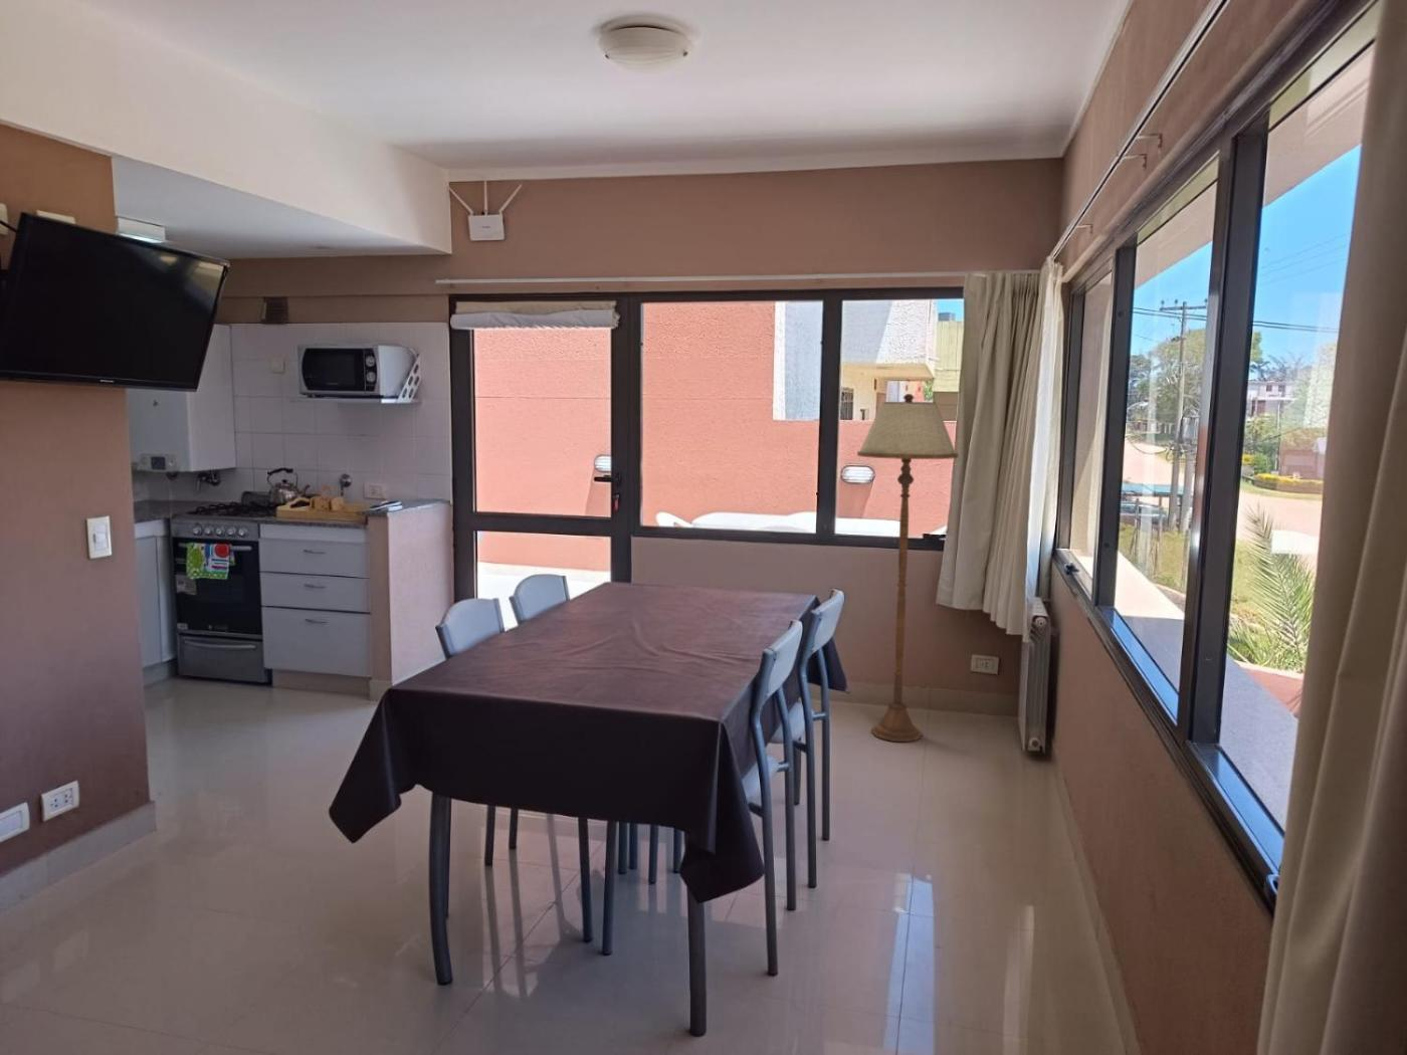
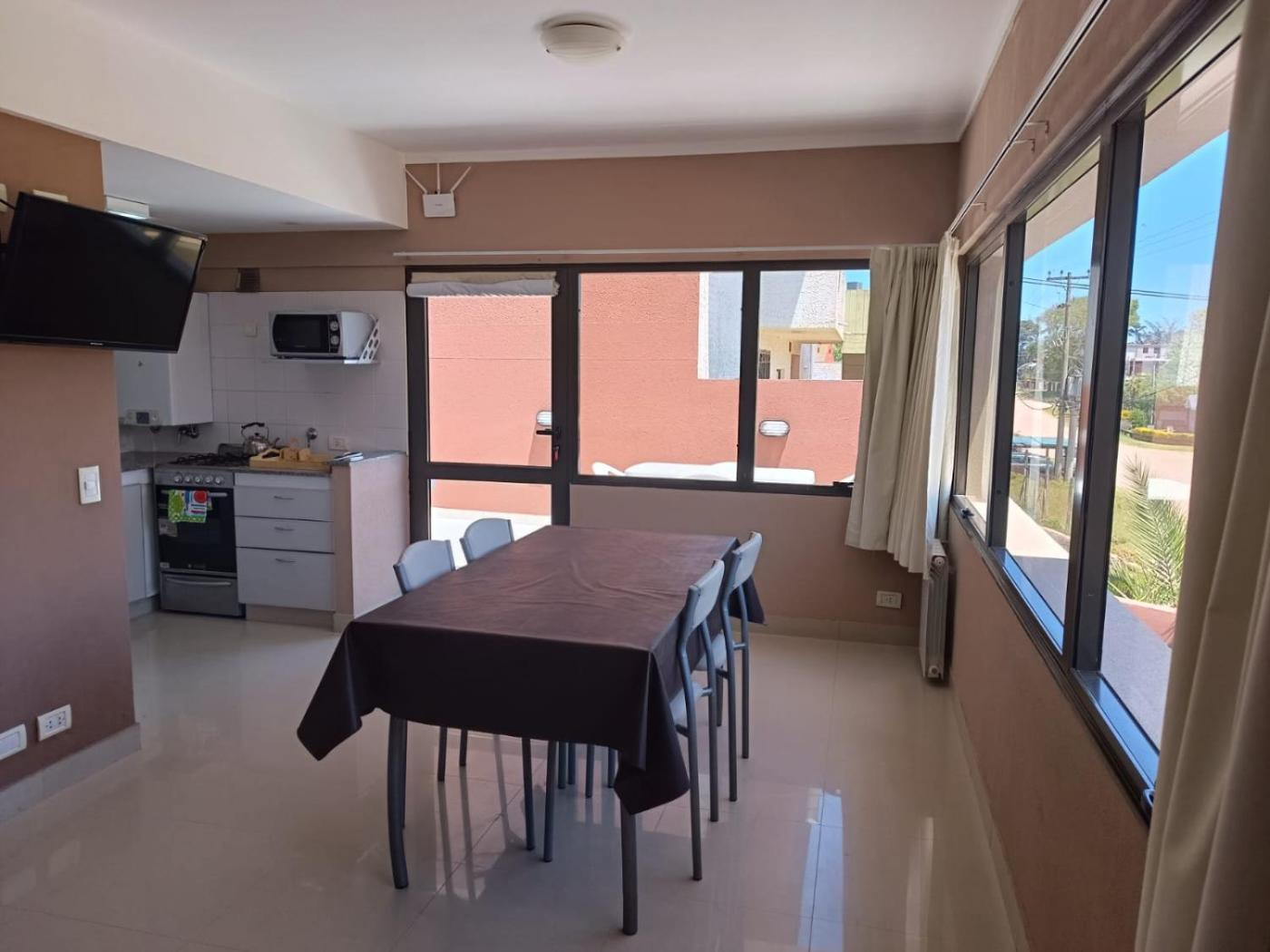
- floor lamp [856,393,959,742]
